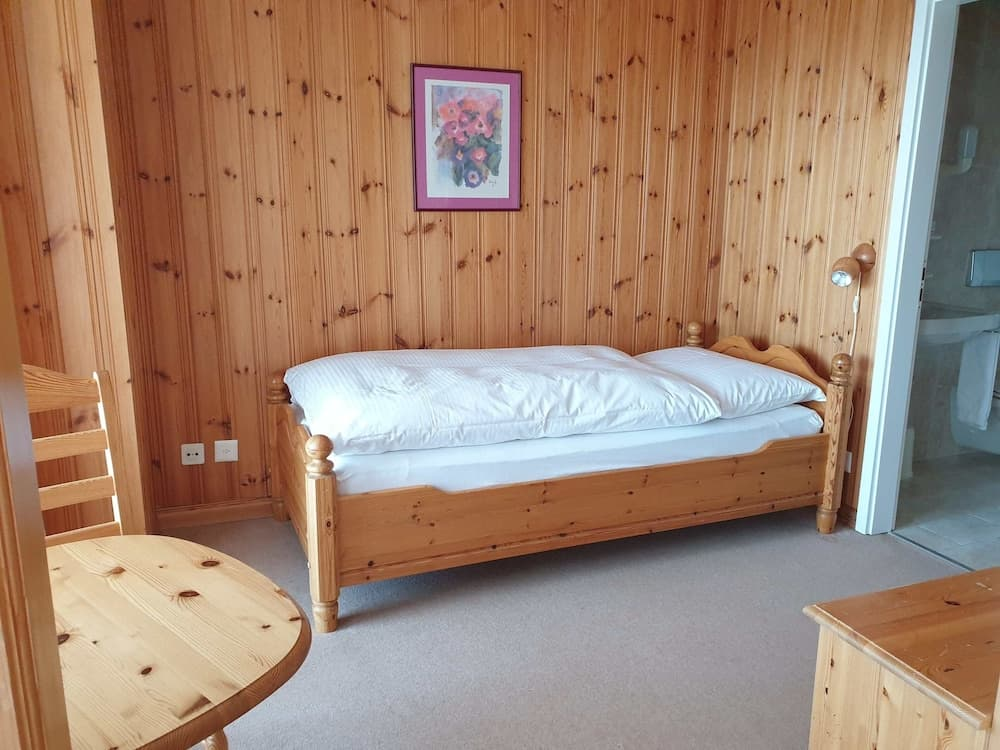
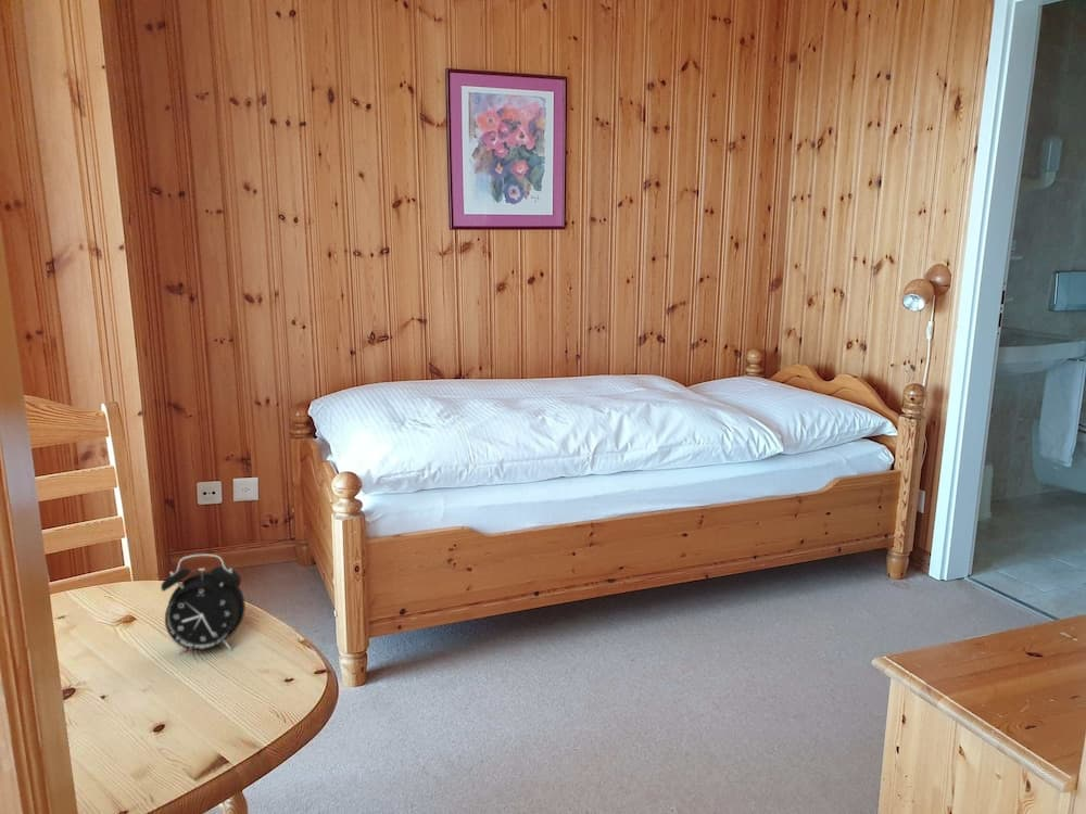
+ alarm clock [160,552,247,656]
